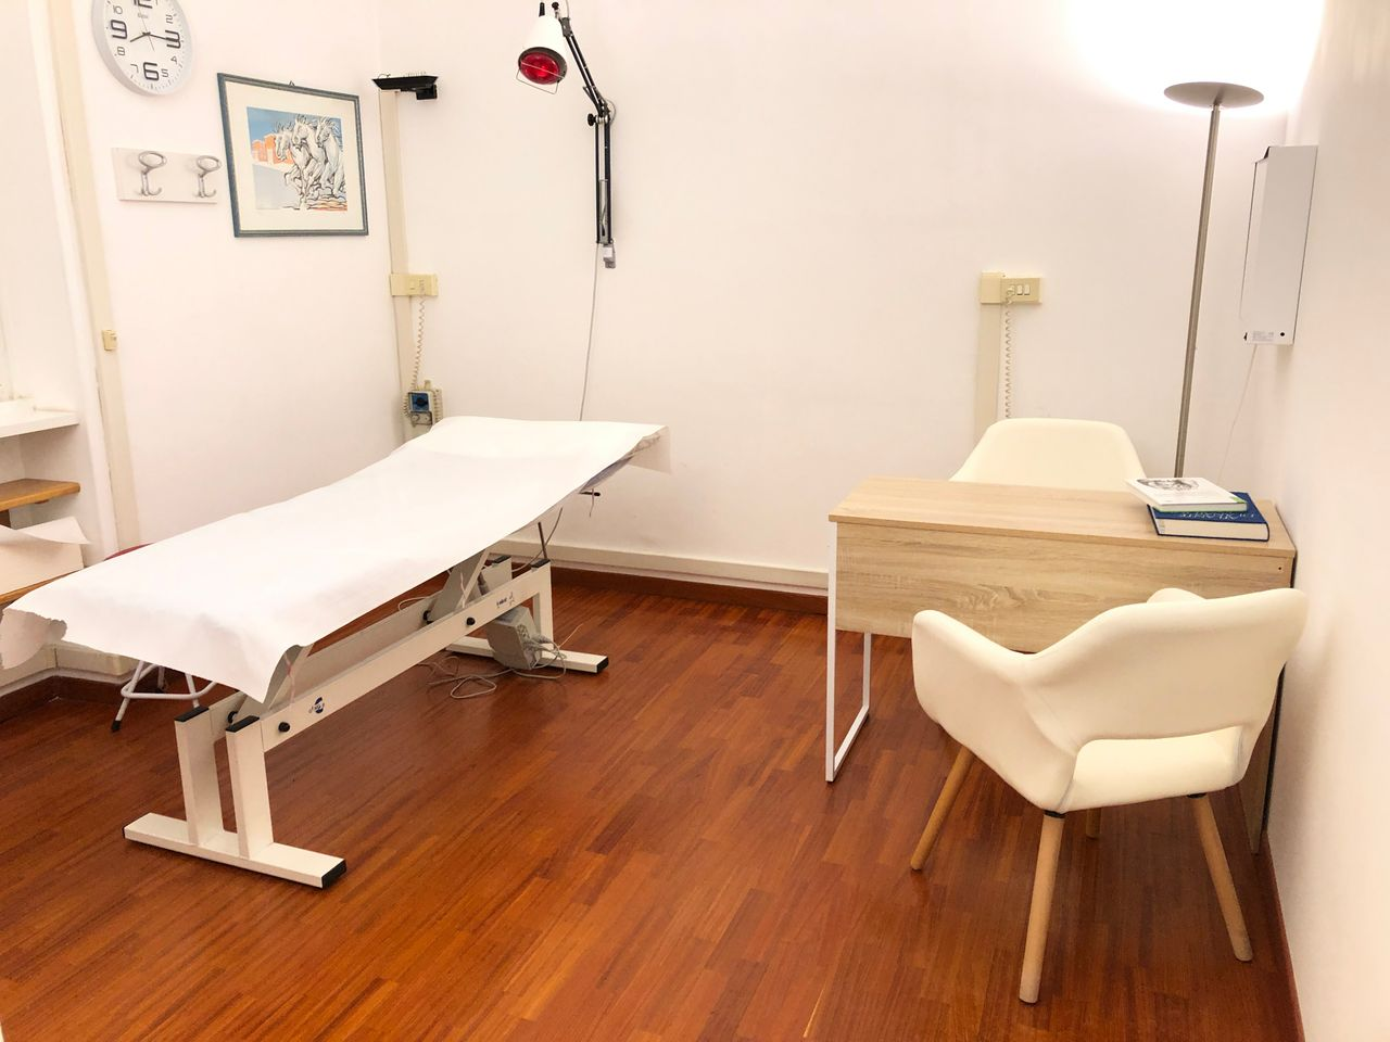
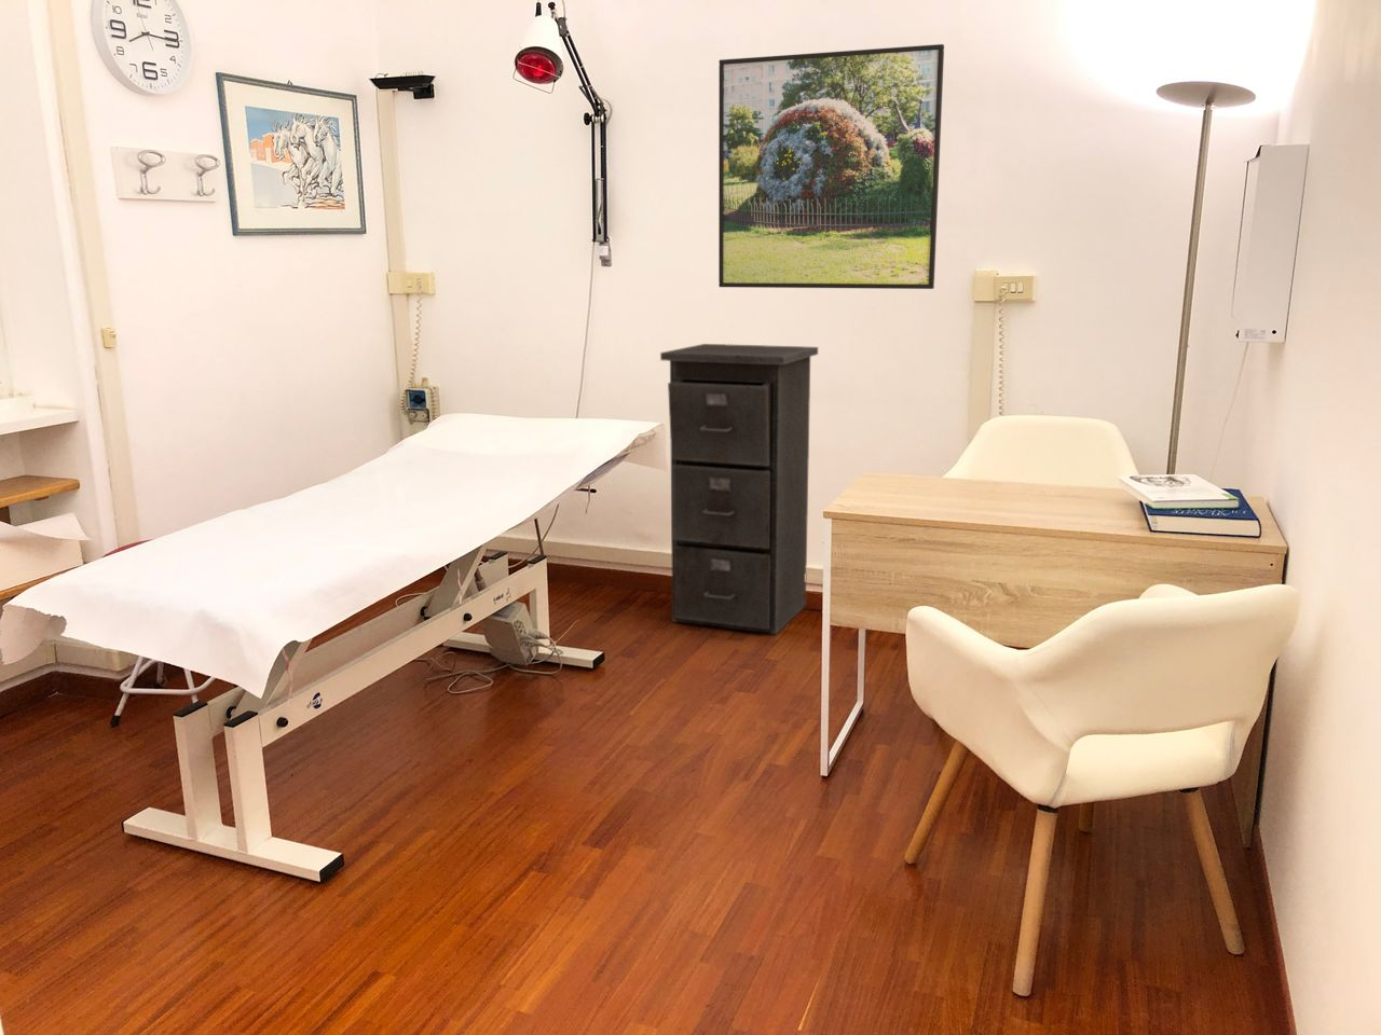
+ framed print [718,43,945,290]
+ filing cabinet [659,342,819,636]
